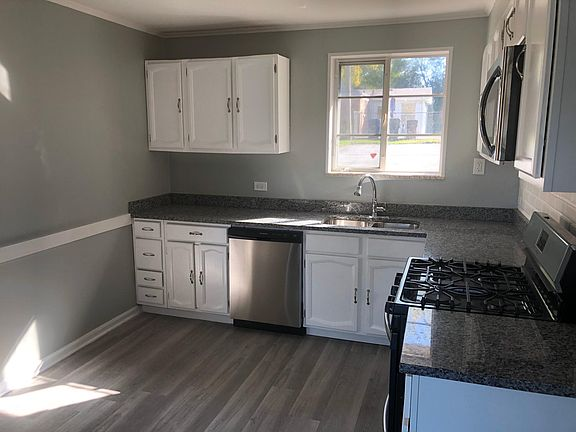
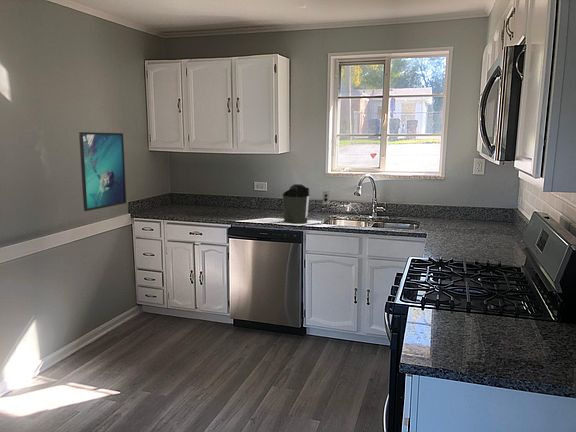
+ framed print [78,131,127,212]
+ coffee maker [282,183,331,225]
